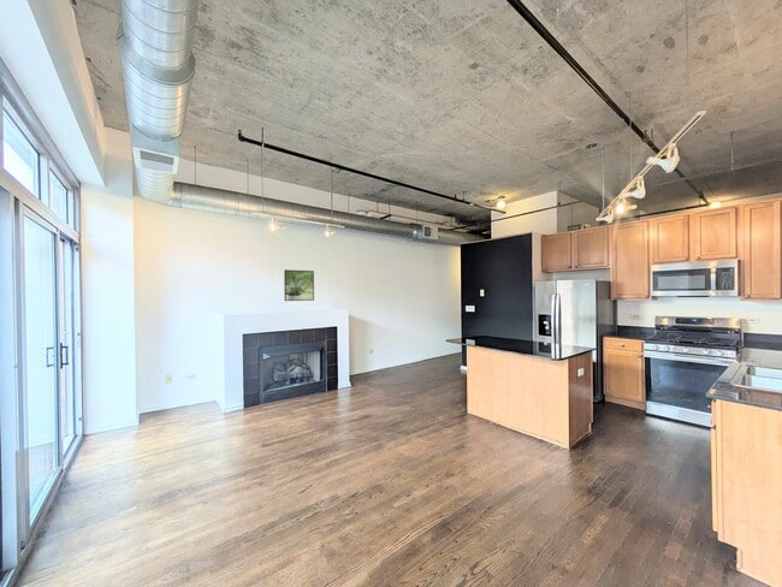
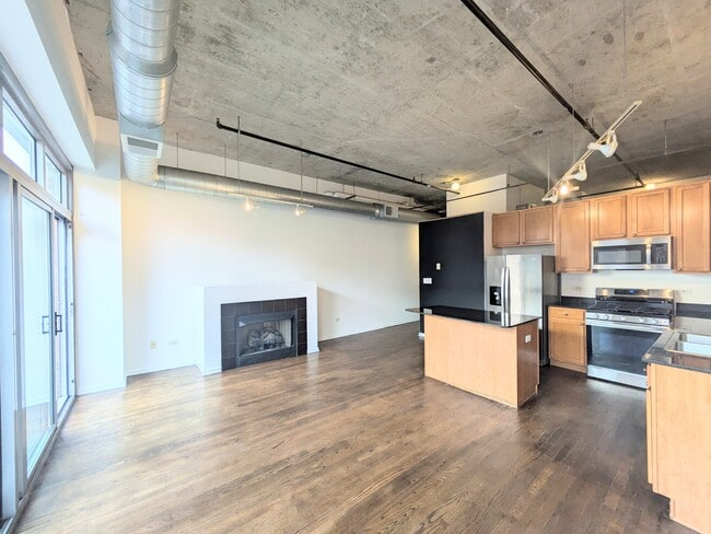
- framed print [283,268,315,302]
